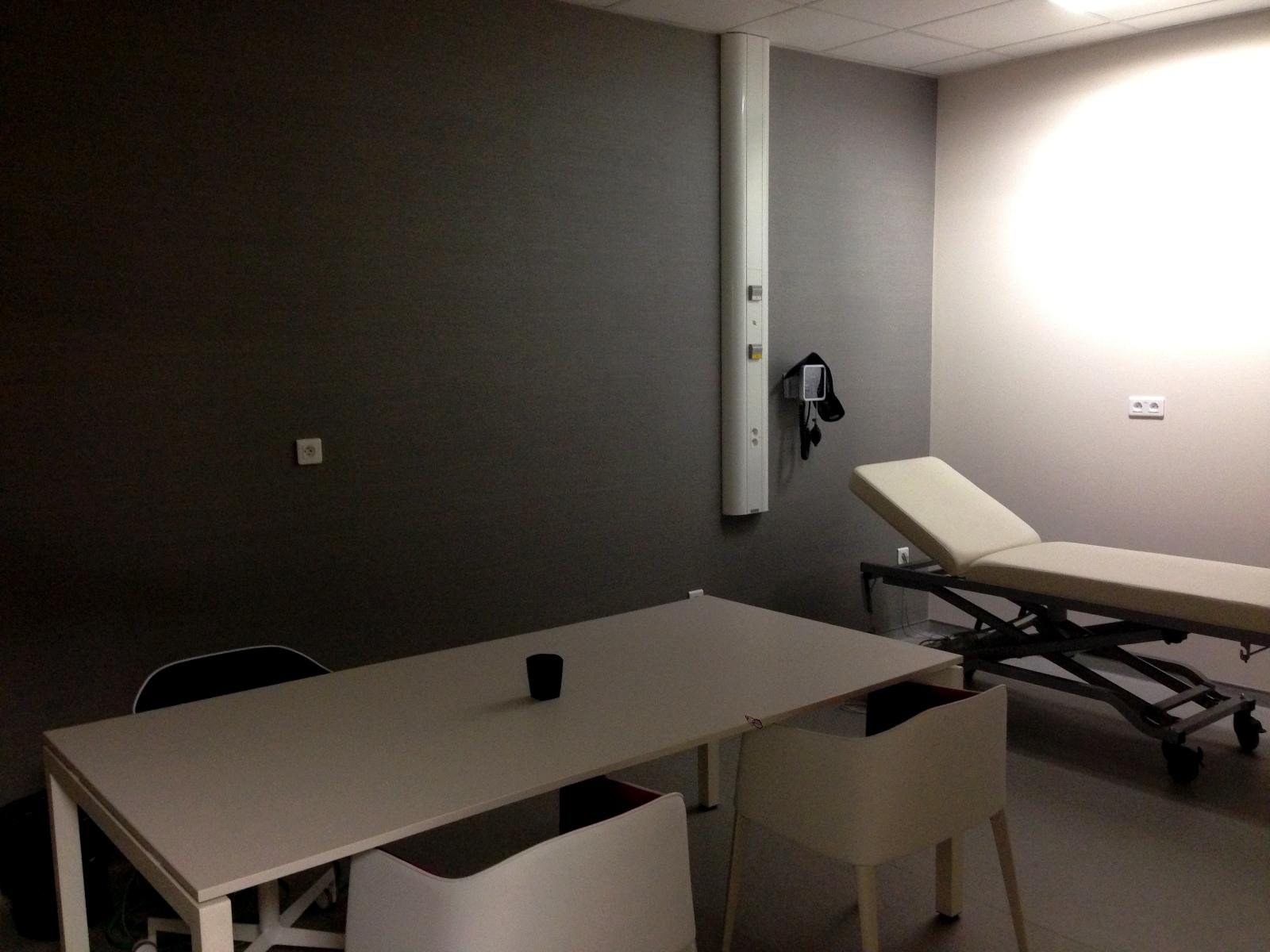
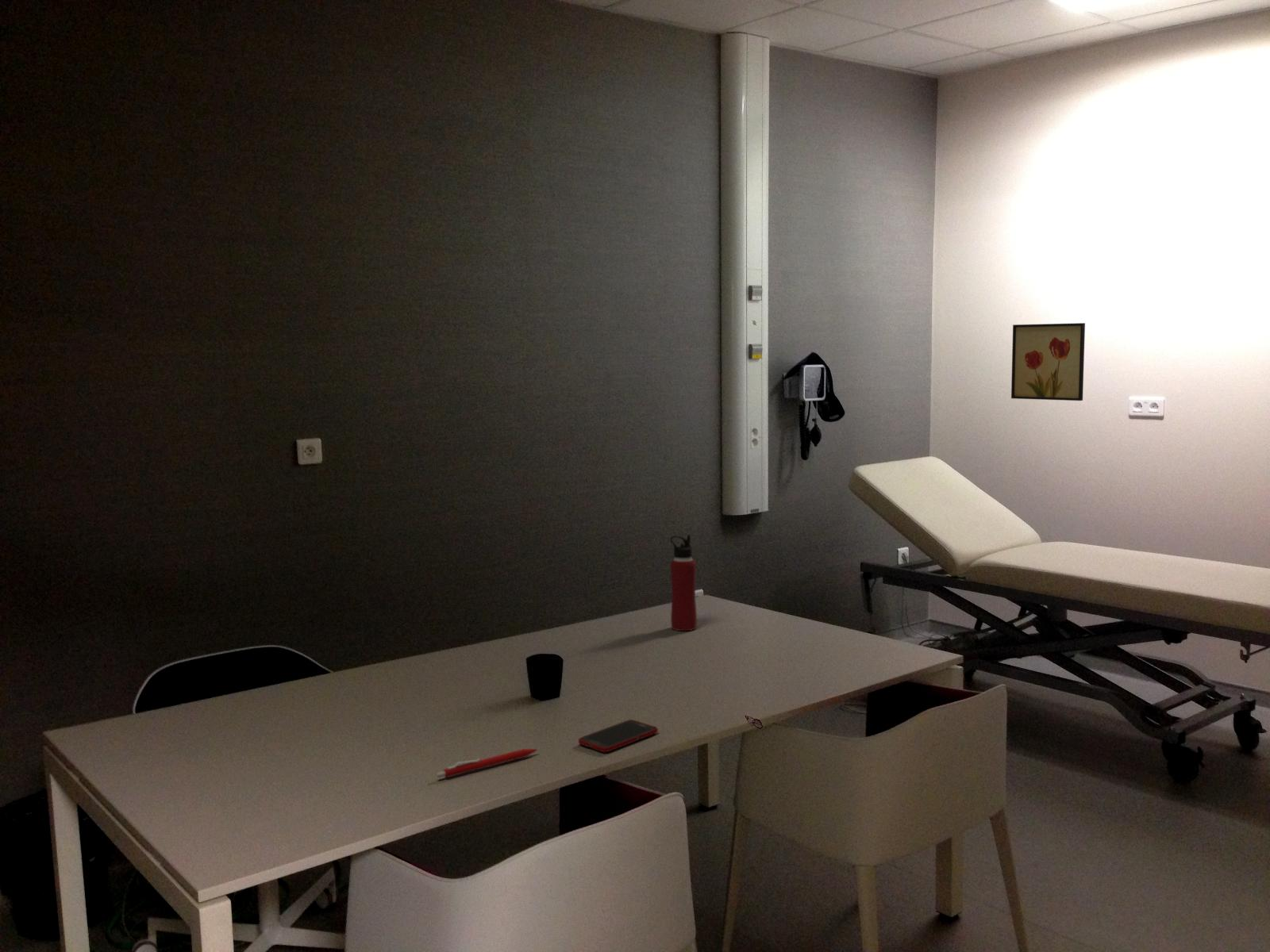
+ cell phone [578,719,659,753]
+ wall art [1010,322,1086,401]
+ pen [436,748,540,778]
+ water bottle [669,534,698,631]
